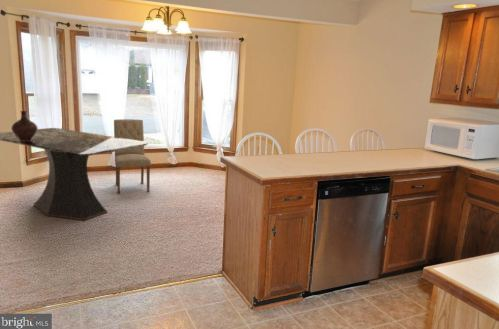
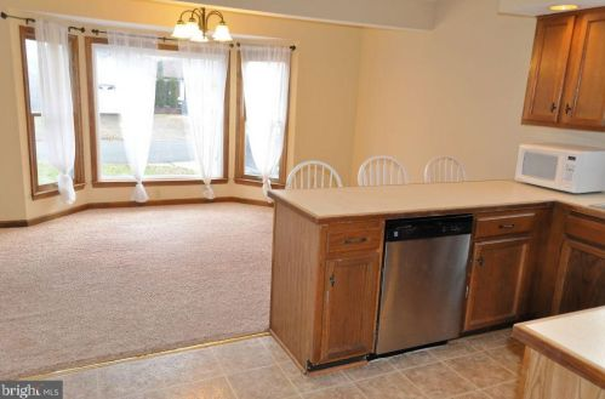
- dining chair [113,118,152,195]
- dining table [0,127,149,221]
- ceramic jug [11,110,39,141]
